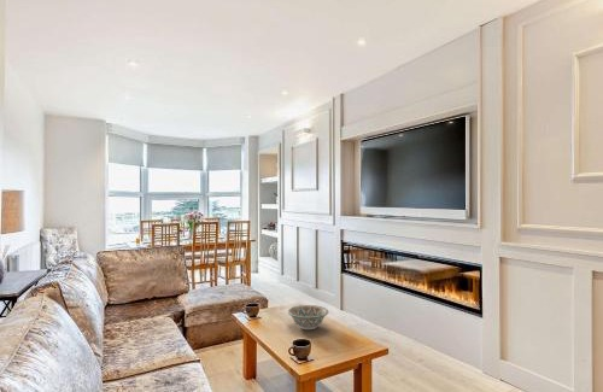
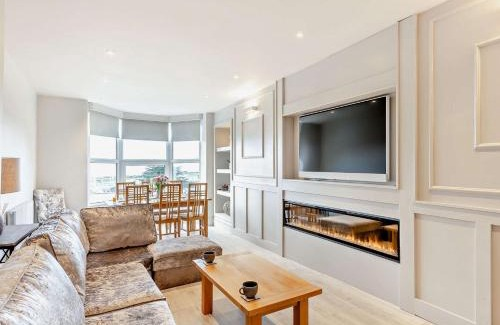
- decorative bowl [287,304,329,330]
